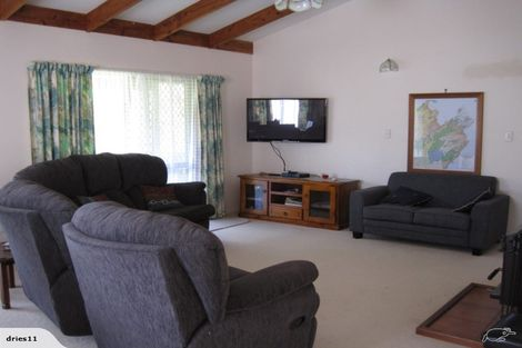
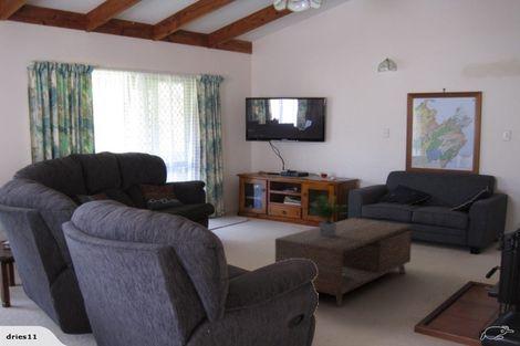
+ coffee table [274,193,413,307]
